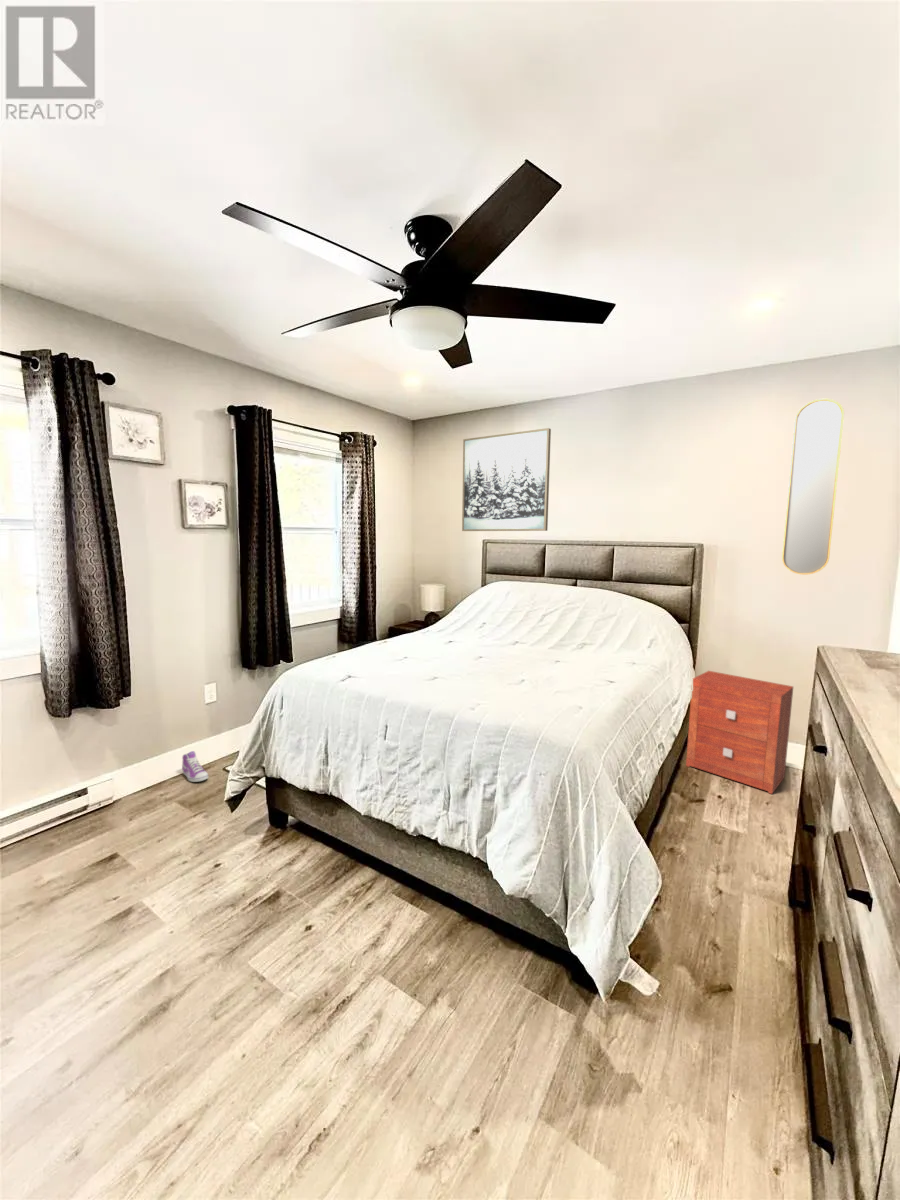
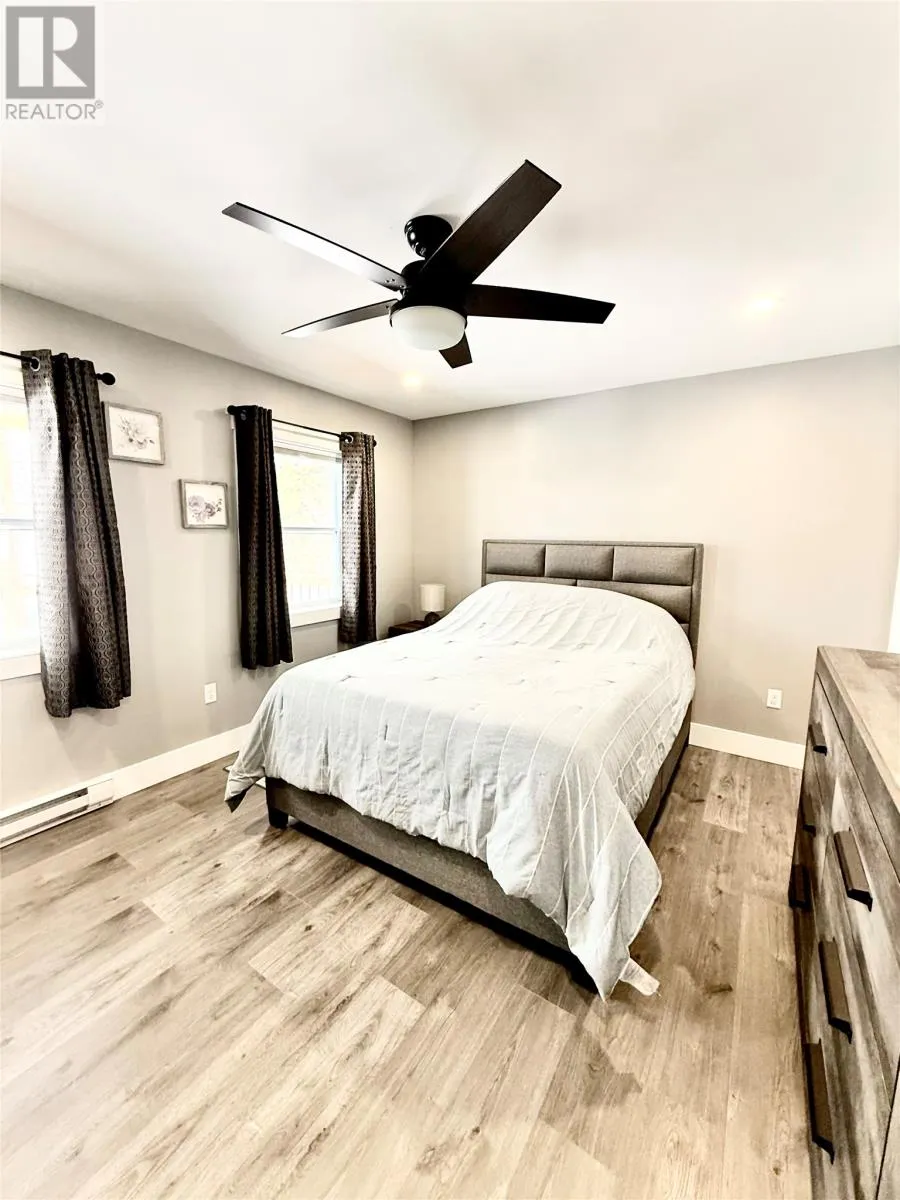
- home mirror [781,398,845,576]
- sneaker [181,750,209,783]
- wall art [461,427,552,532]
- nightstand [685,670,794,795]
